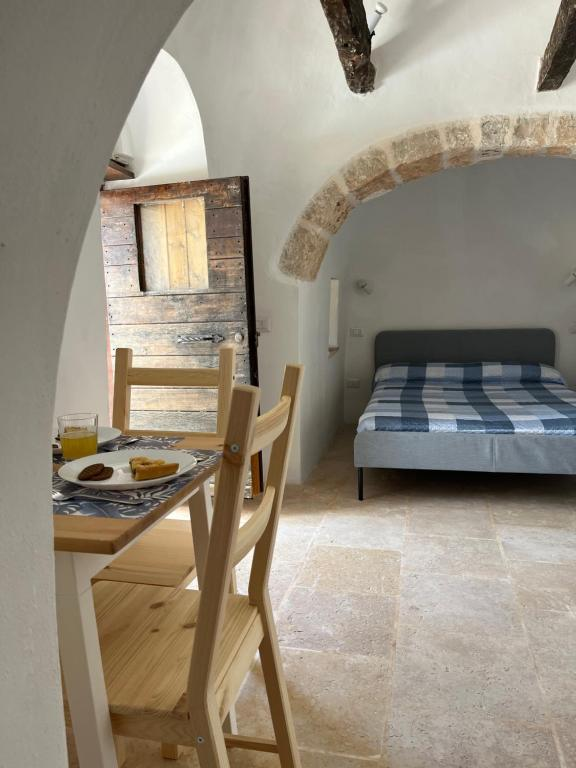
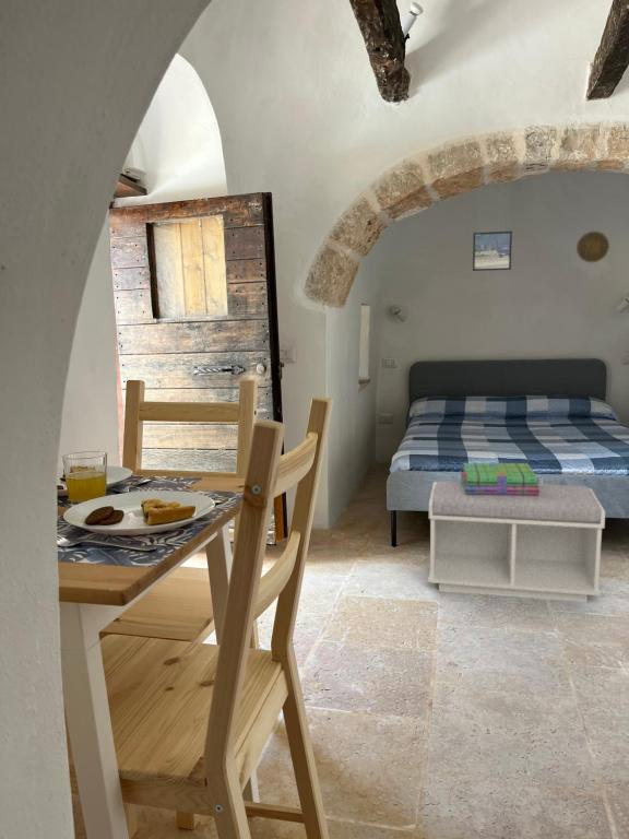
+ stack of books [459,462,539,495]
+ bench [427,480,606,603]
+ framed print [472,231,513,272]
+ decorative plate [575,231,610,263]
